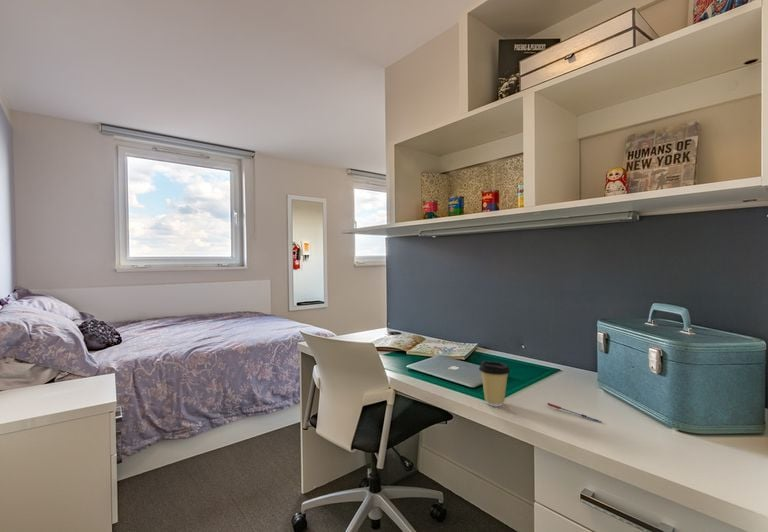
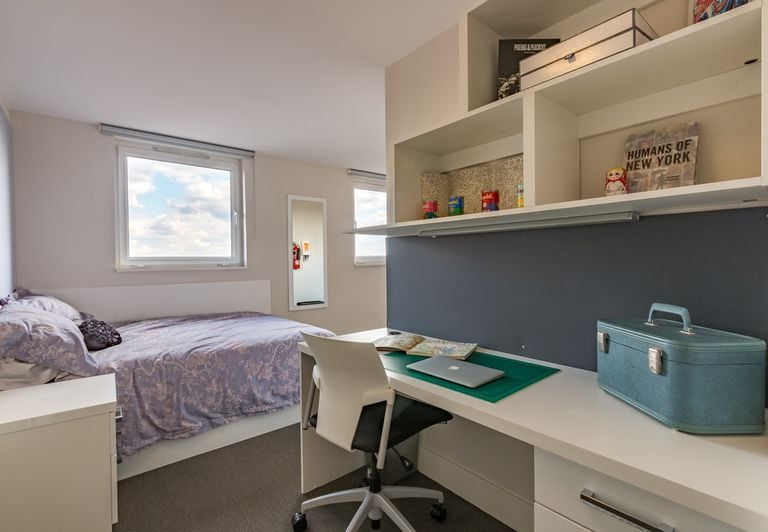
- pen [546,402,603,424]
- coffee cup [478,360,511,407]
